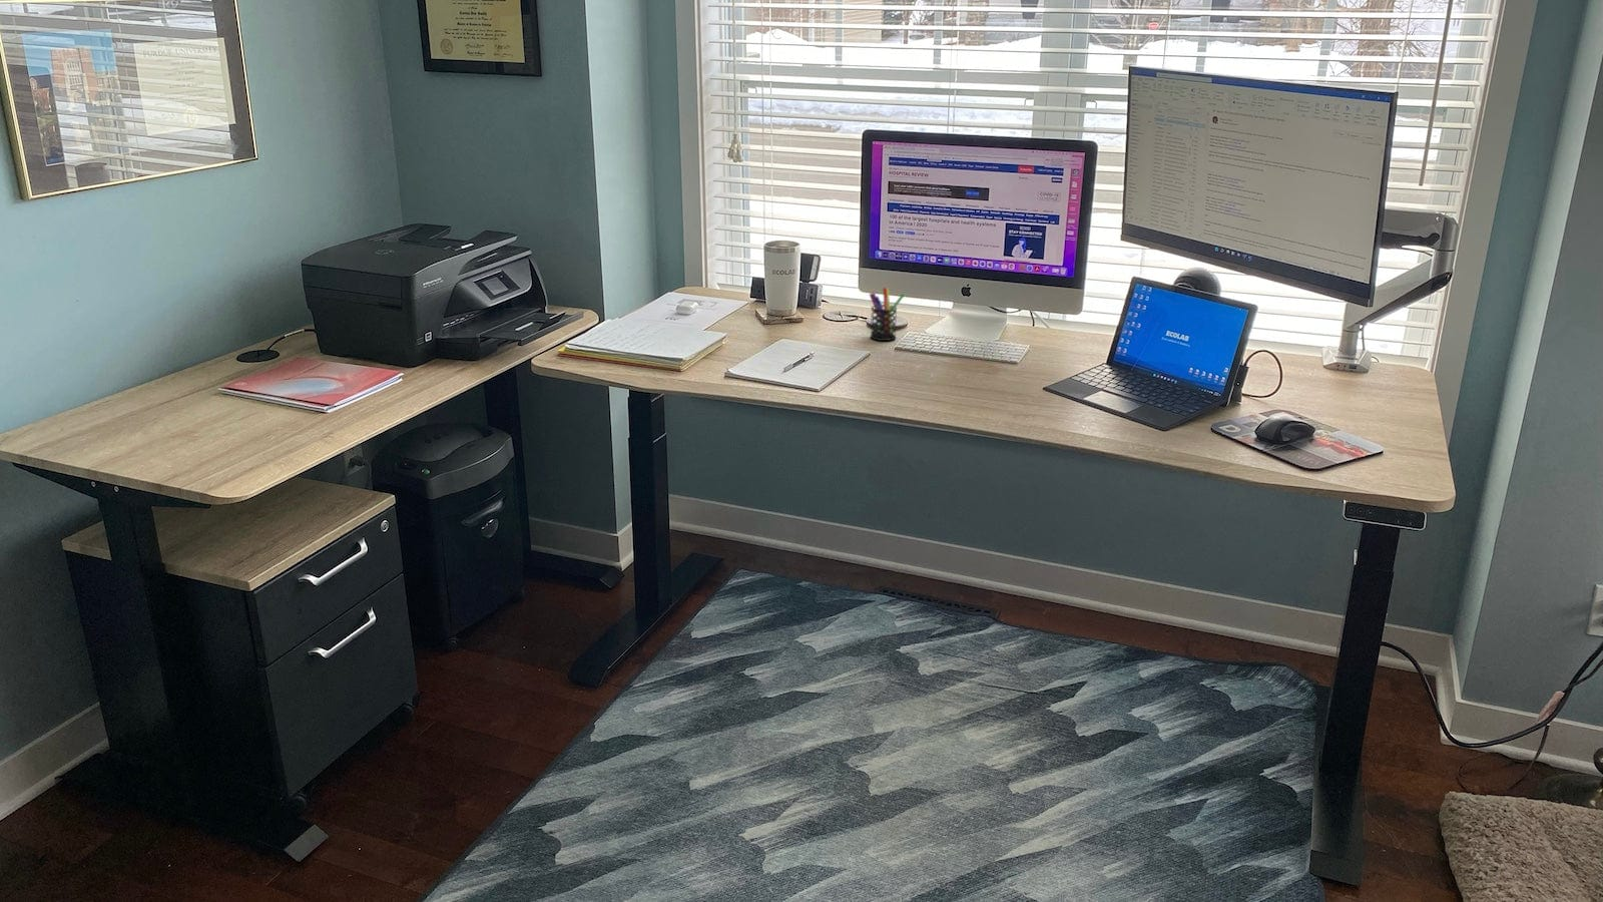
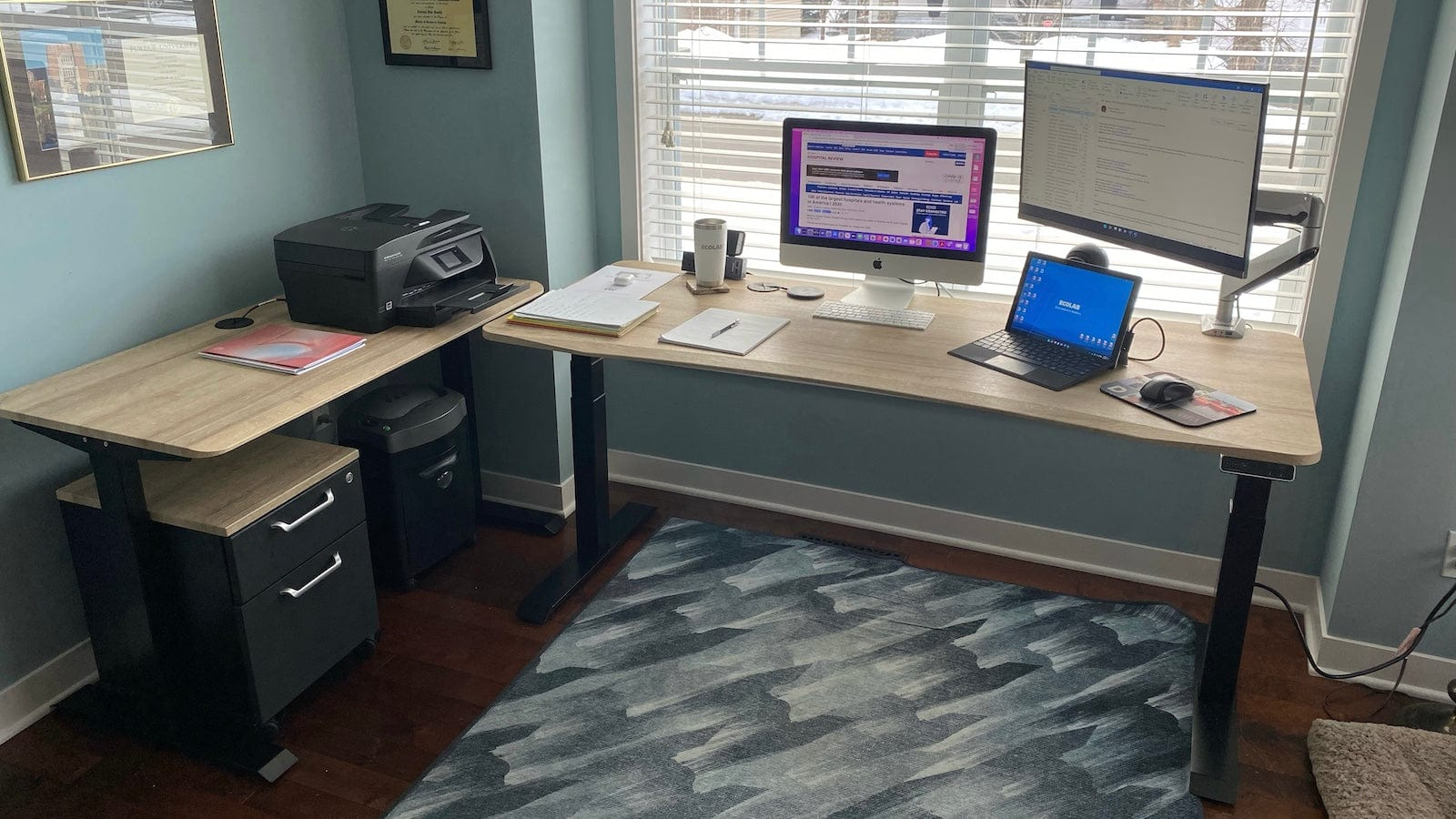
- pen holder [869,286,906,341]
